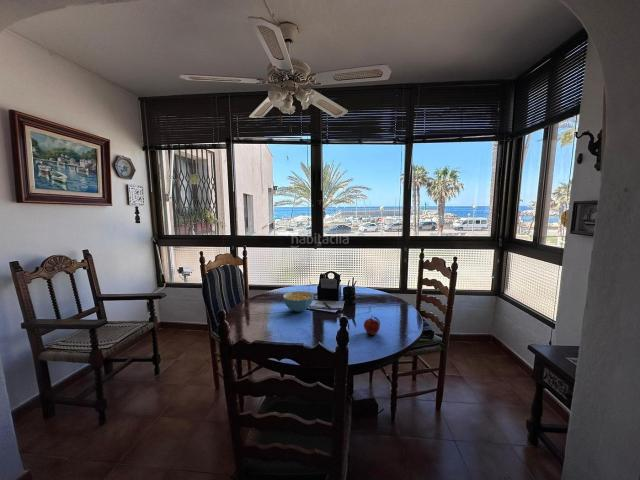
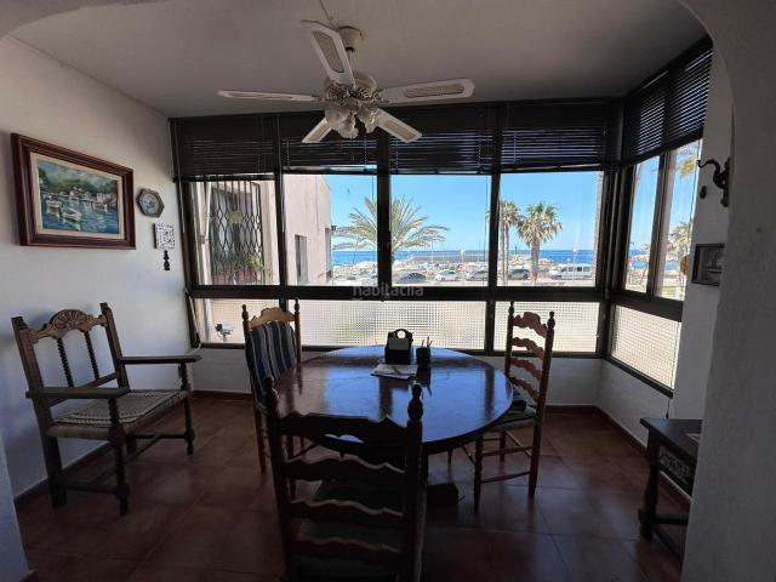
- fruit [363,314,381,336]
- cereal bowl [282,290,315,313]
